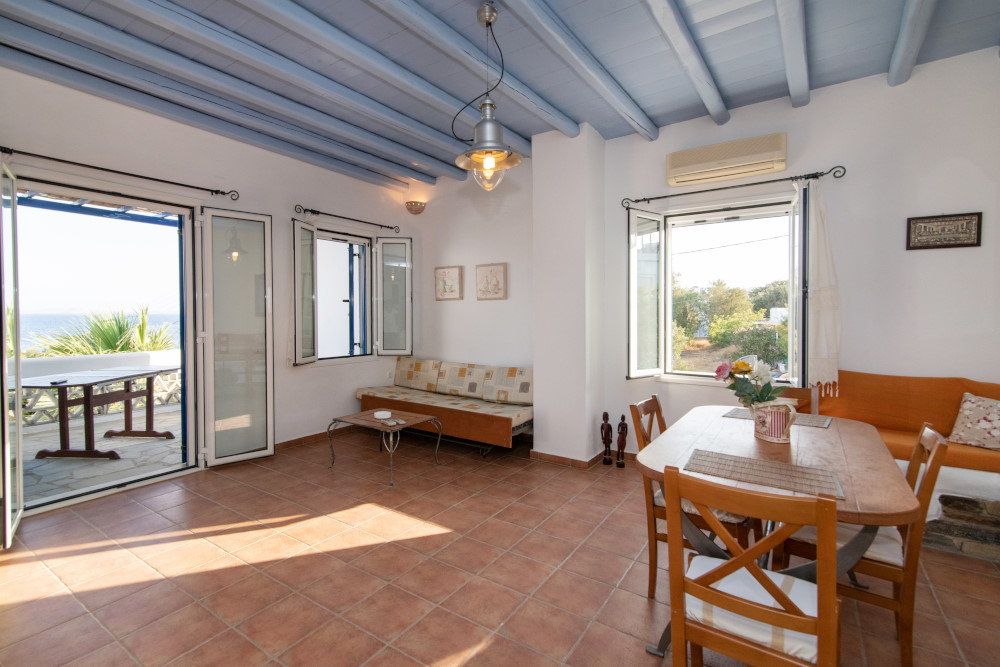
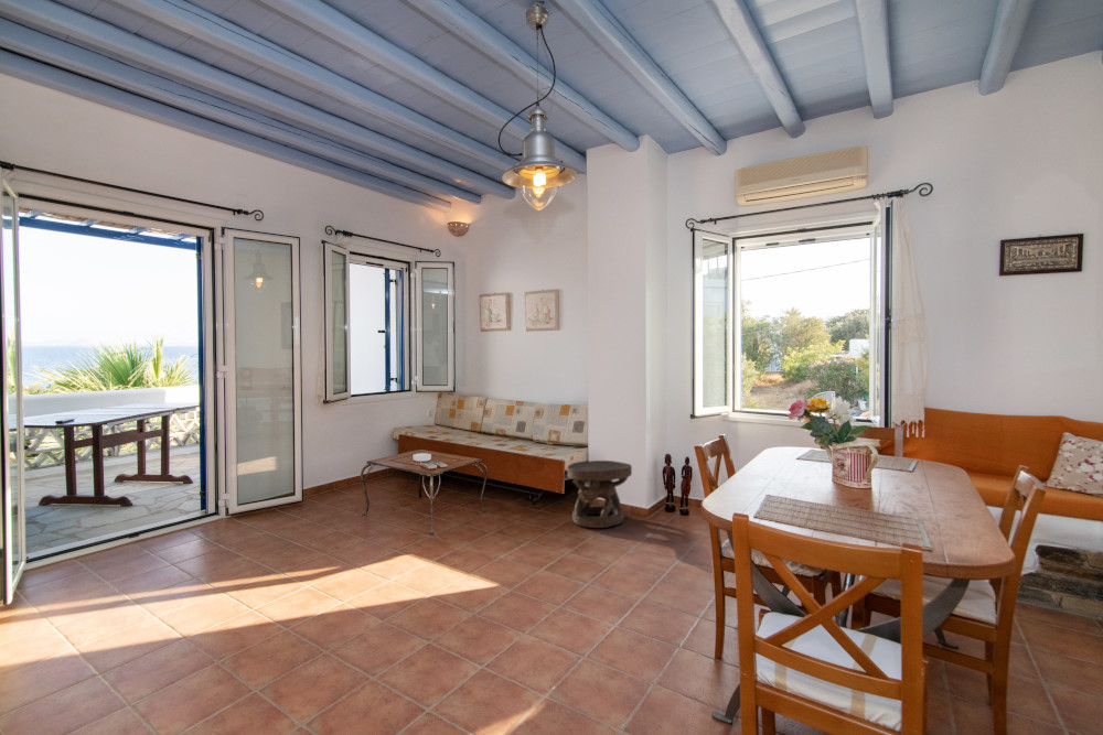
+ carved stool [566,460,633,529]
